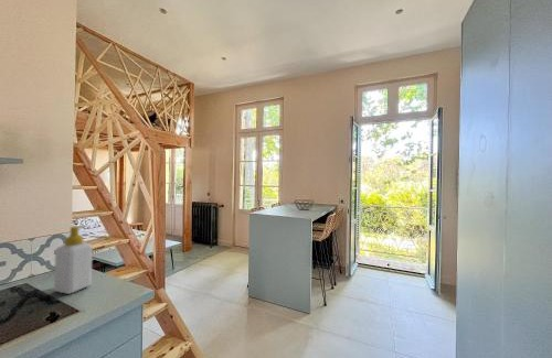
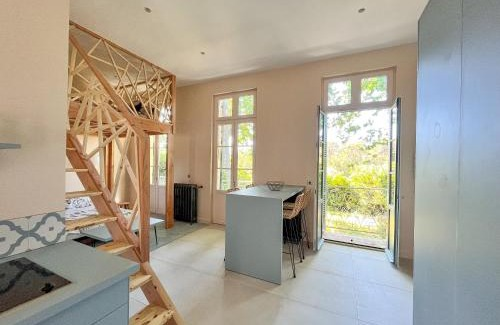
- soap bottle [53,225,93,295]
